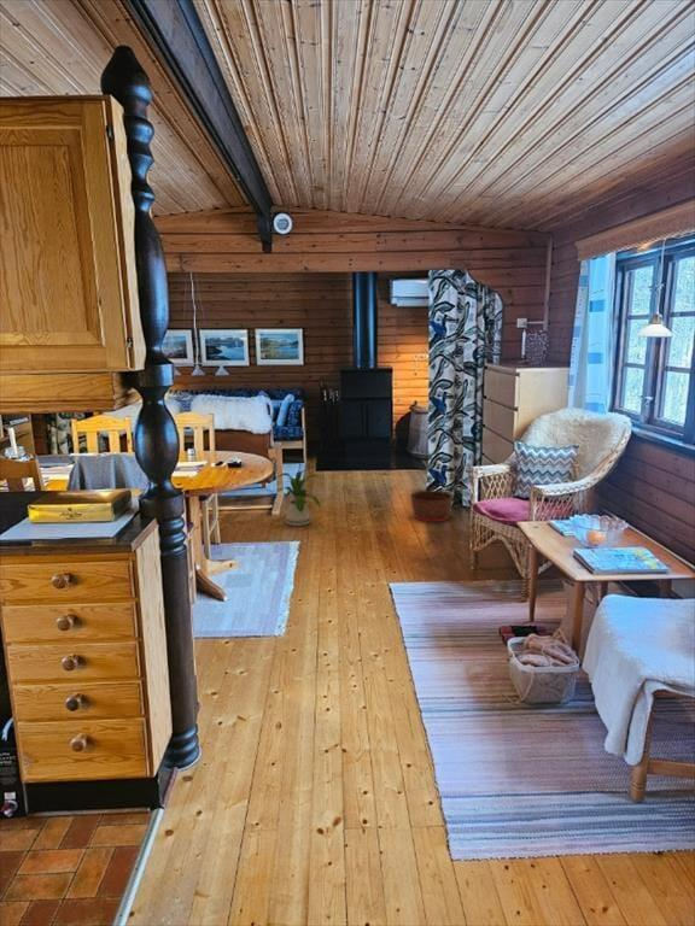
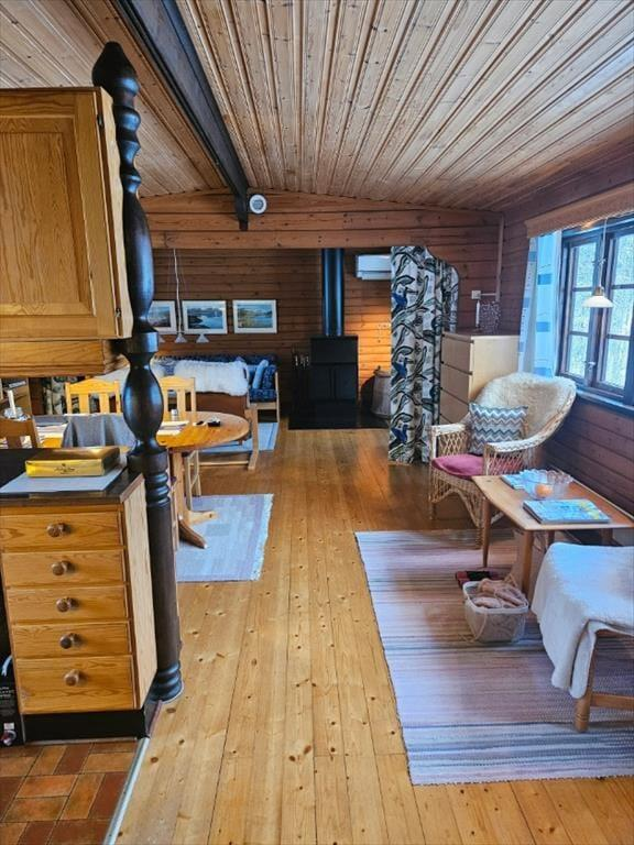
- basket [409,490,455,523]
- house plant [273,469,323,527]
